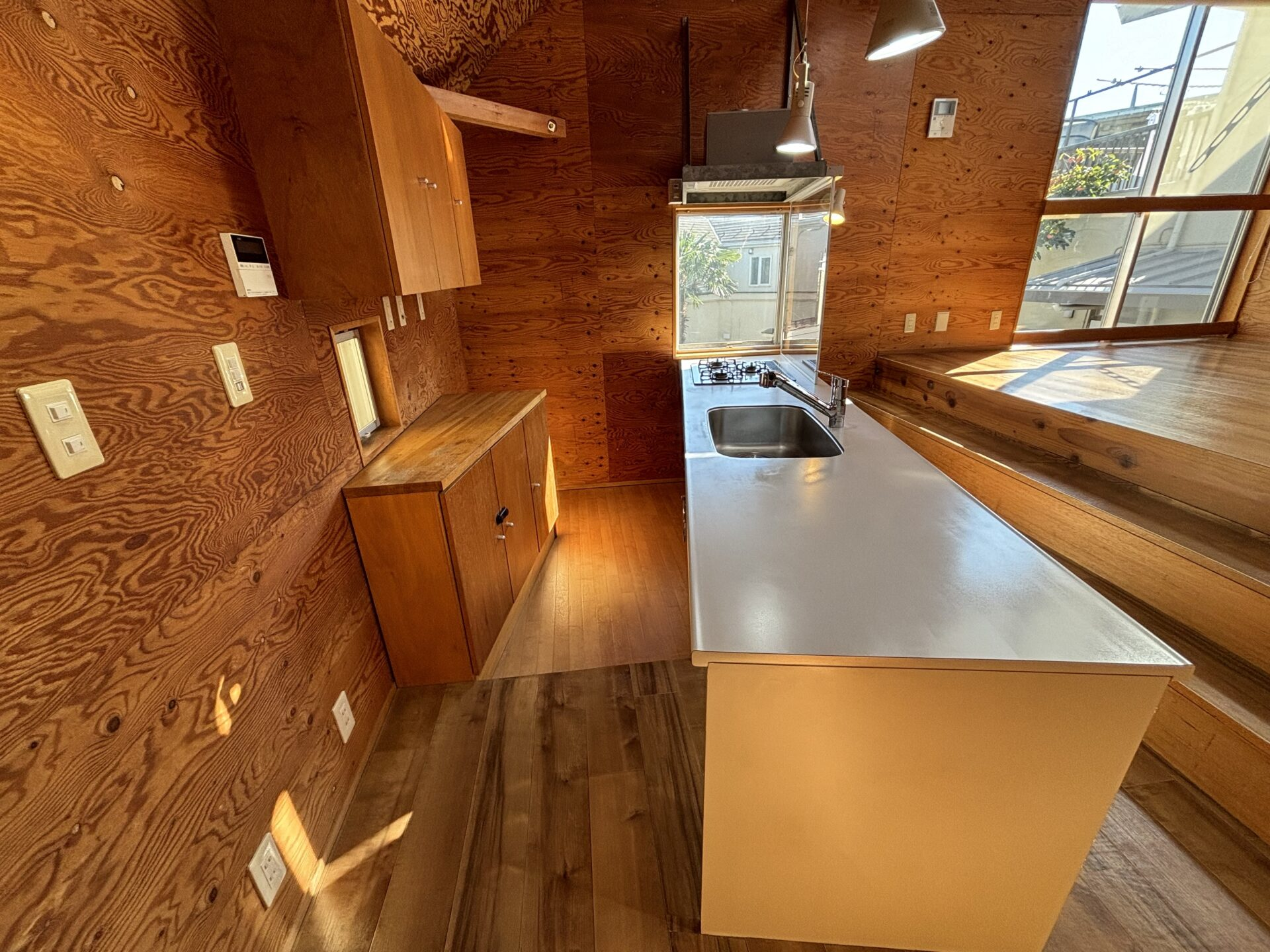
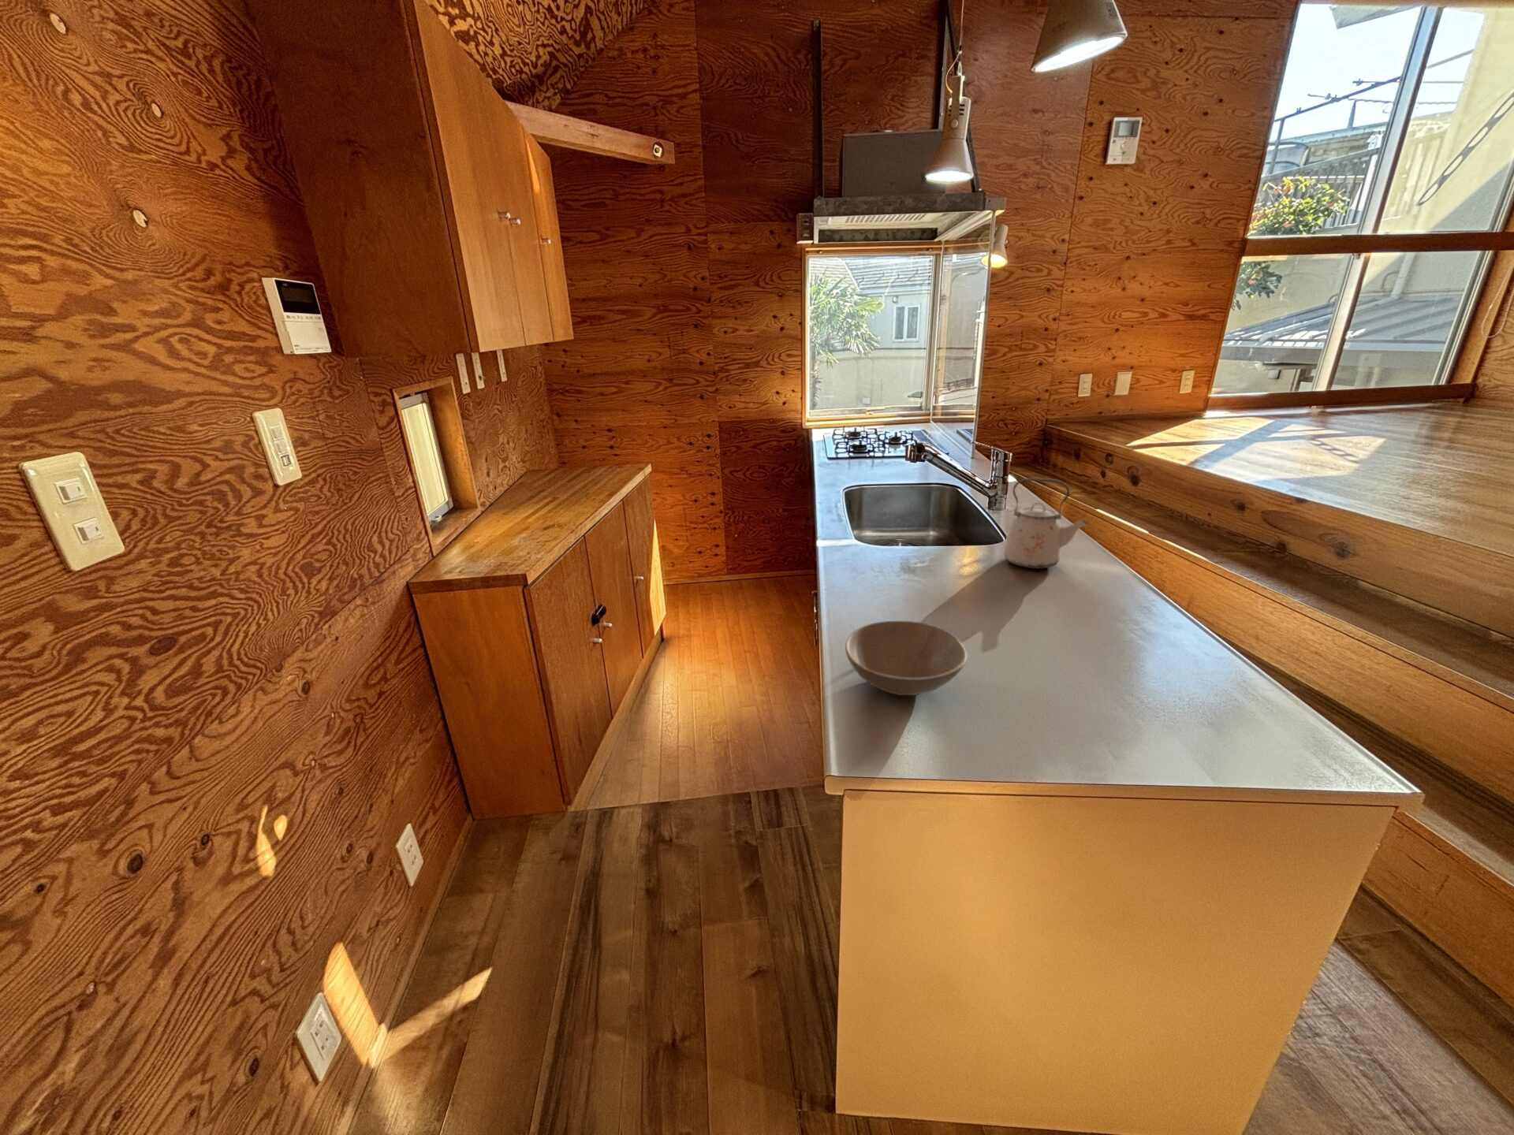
+ soup bowl [844,620,968,696]
+ kettle [1003,478,1088,570]
